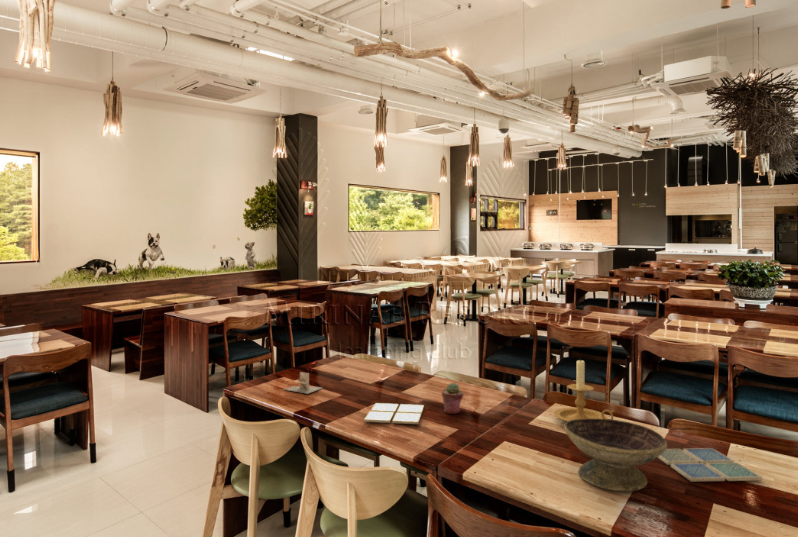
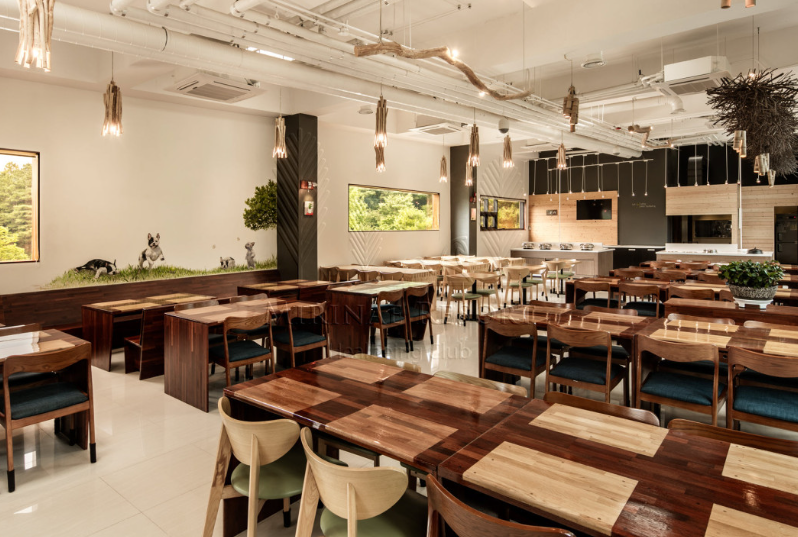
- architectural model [283,371,323,395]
- drink coaster [657,447,763,482]
- drink coaster [363,402,425,425]
- decorative bowl [563,418,668,492]
- potted succulent [441,382,464,415]
- candle holder [553,357,616,422]
